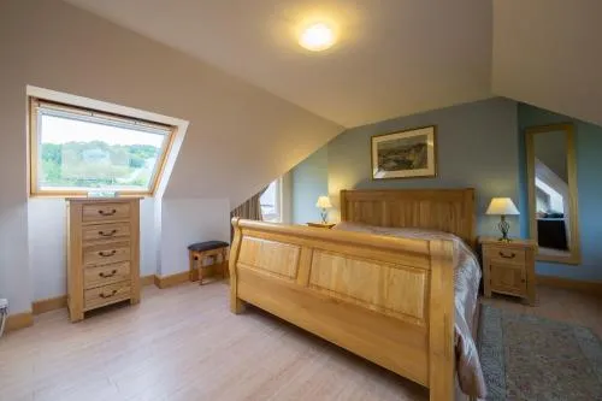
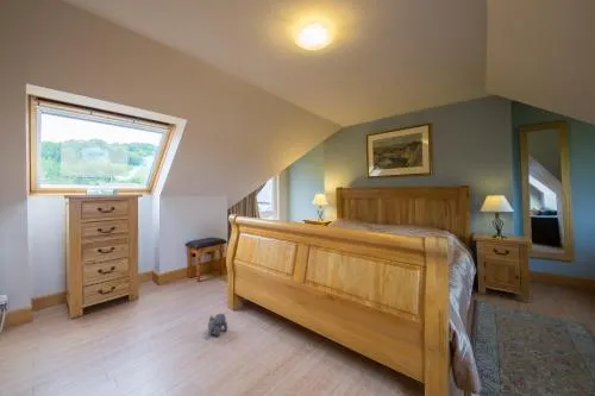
+ plush toy [207,312,228,338]
